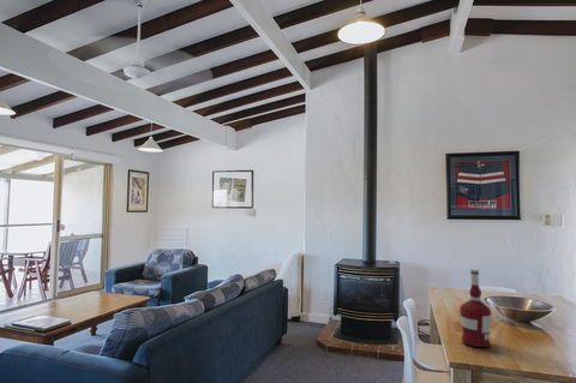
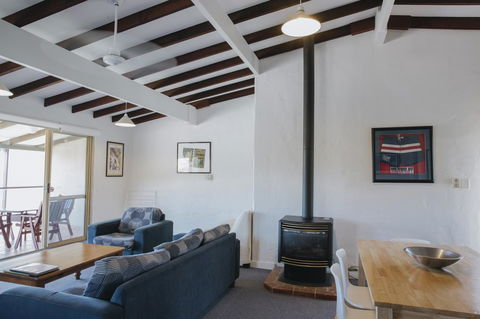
- alcohol [458,268,493,348]
